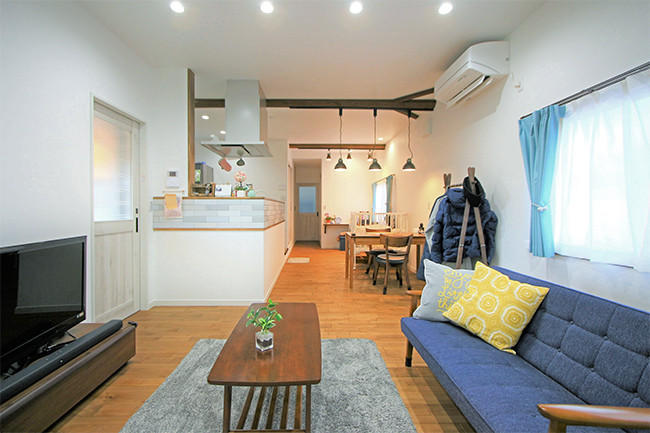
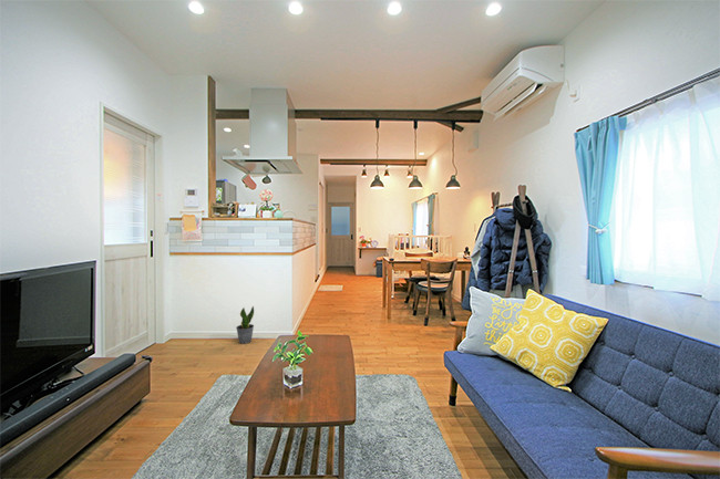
+ potted plant [235,305,255,345]
